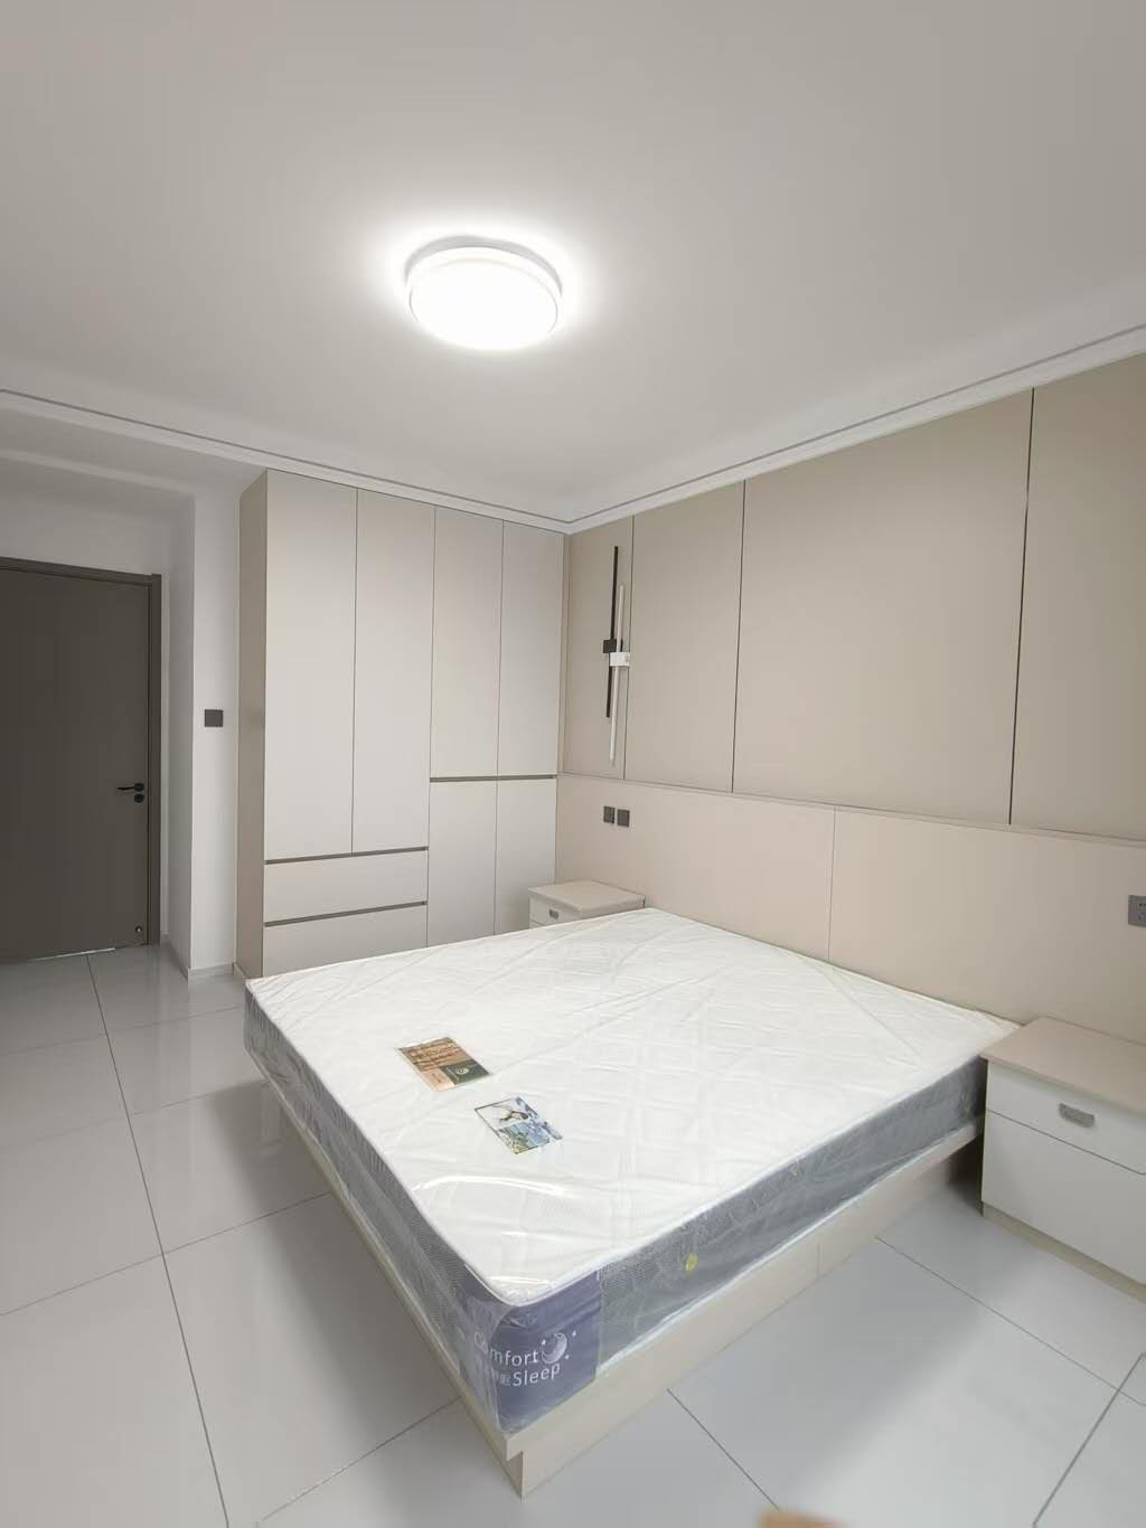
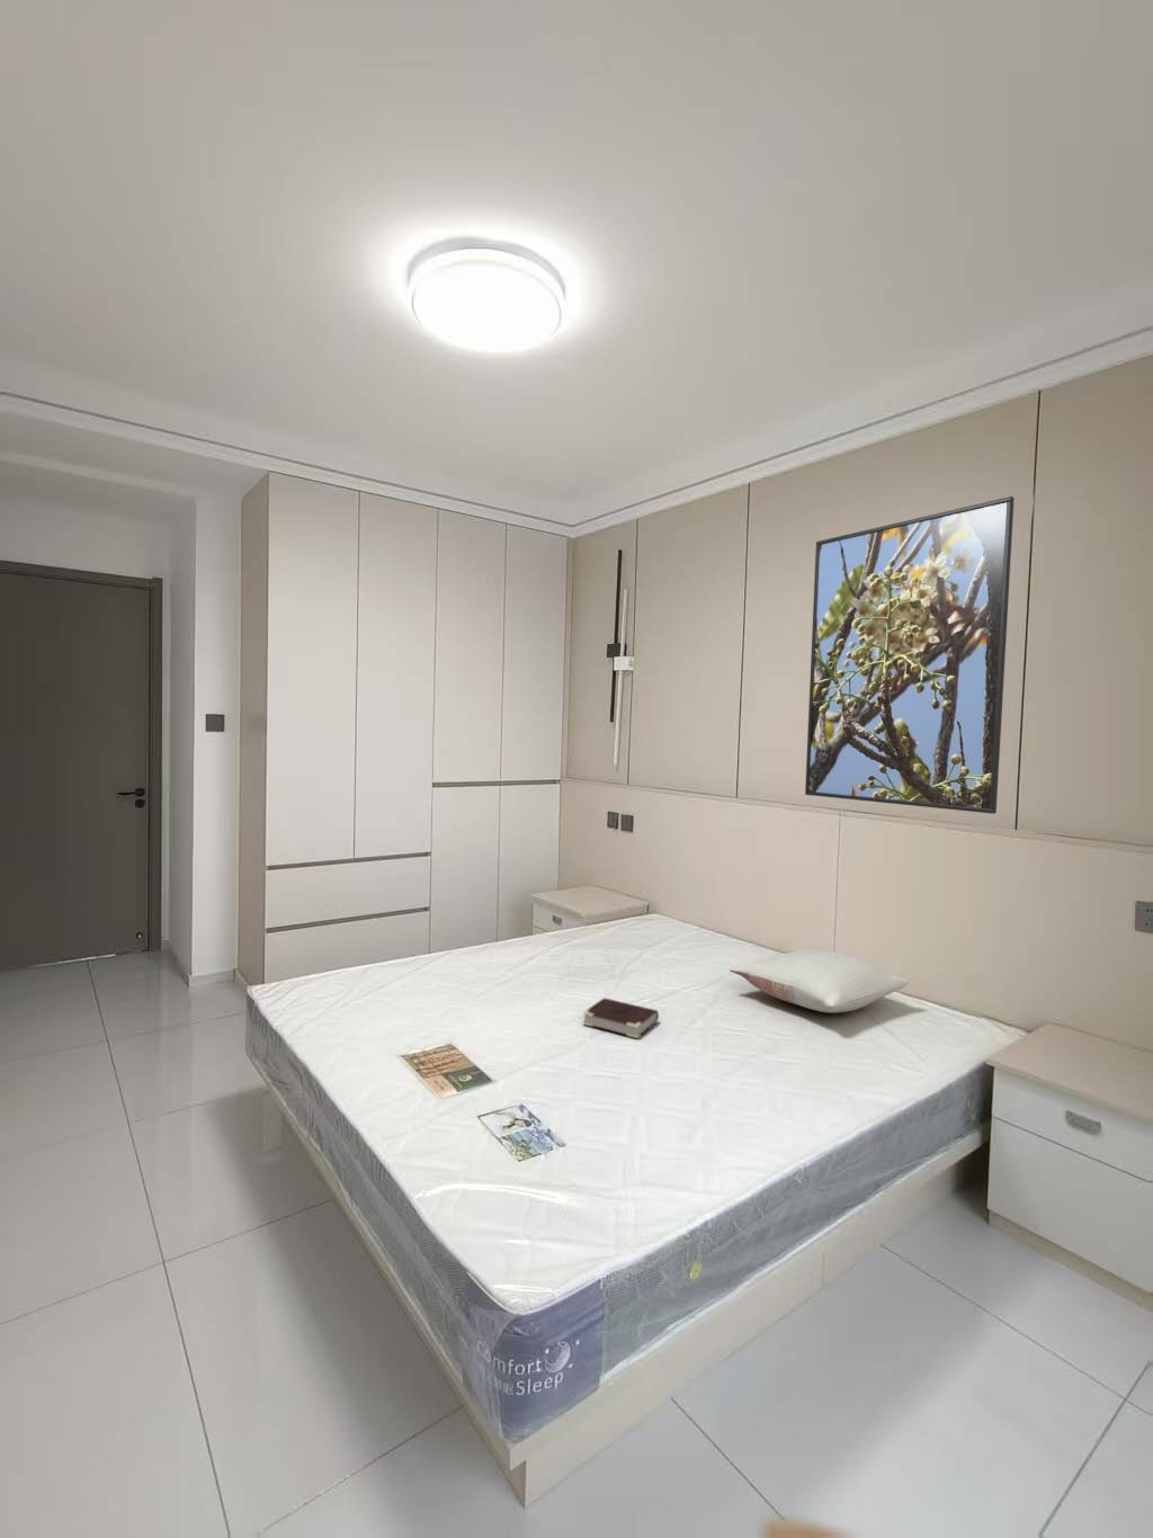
+ pillow [729,948,910,1015]
+ book [581,997,660,1039]
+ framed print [804,495,1016,815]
